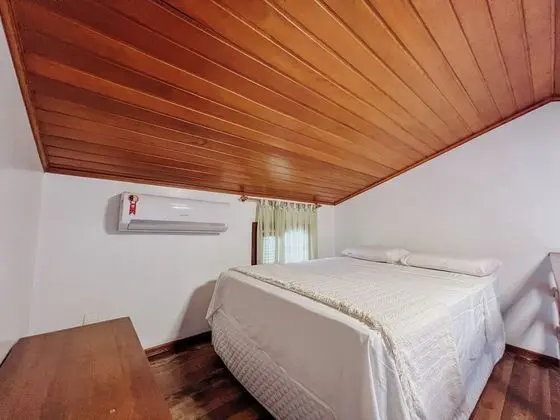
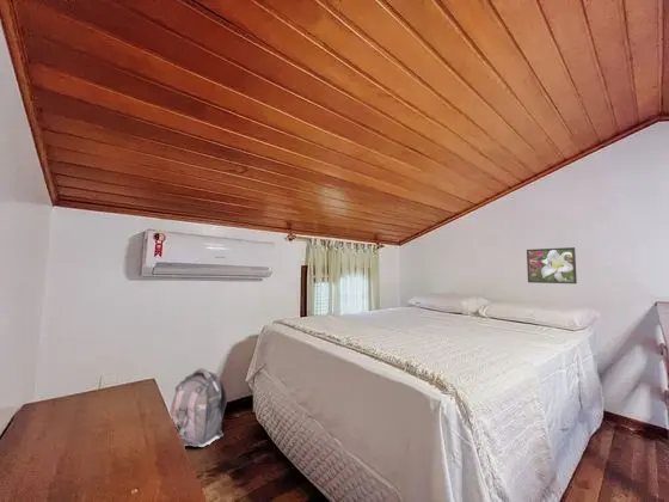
+ backpack [168,367,228,448]
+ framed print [526,246,578,284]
